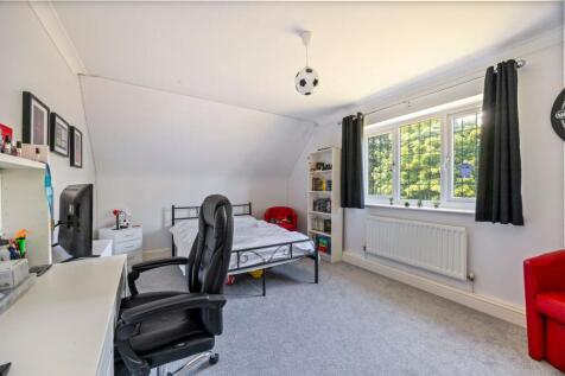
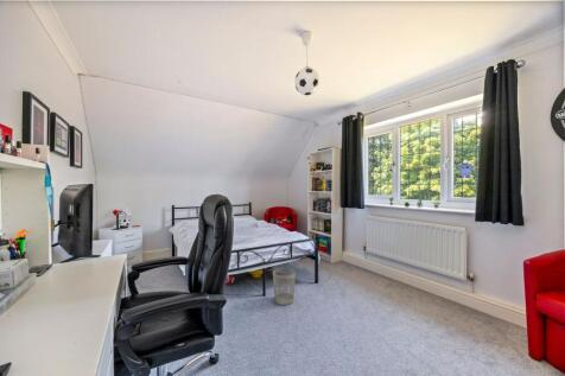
+ wastebasket [272,267,297,306]
